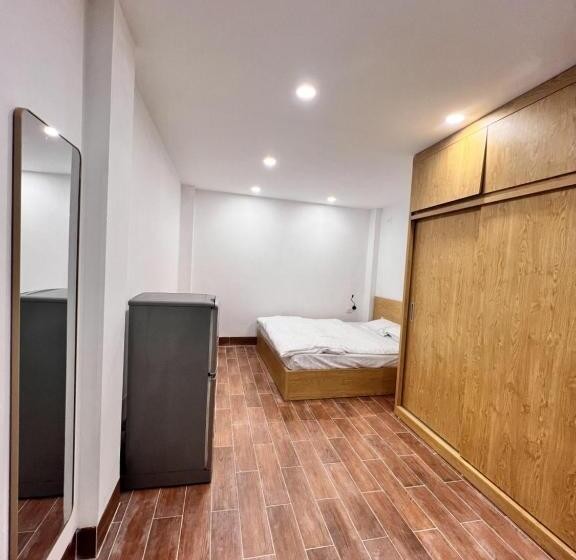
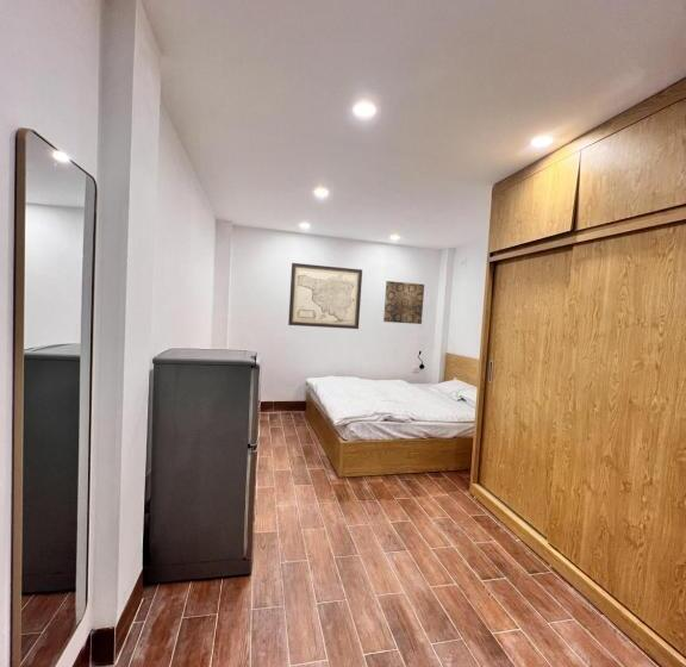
+ wall art [382,280,425,325]
+ wall art [287,262,363,330]
